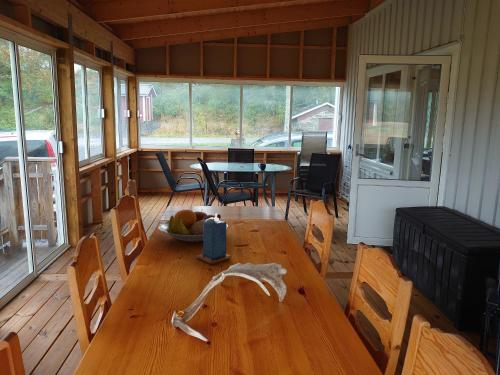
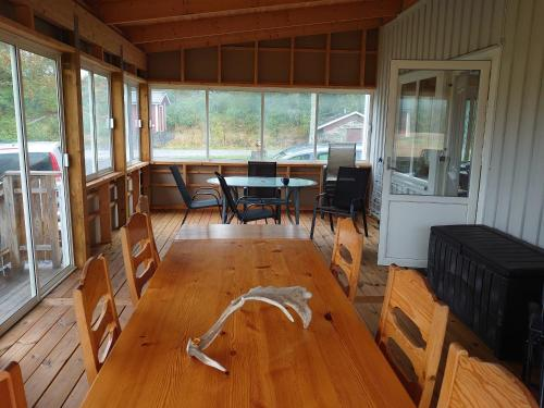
- candle [195,212,232,266]
- fruit bowl [157,209,229,243]
